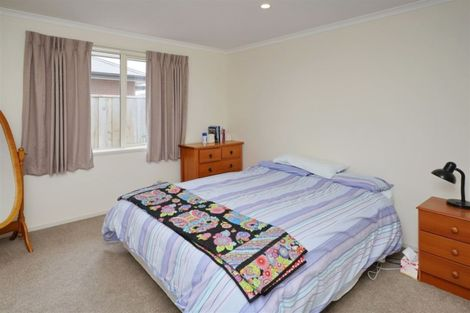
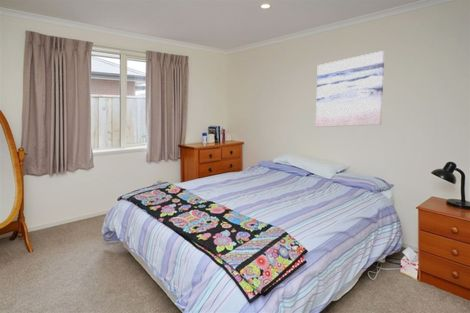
+ wall art [315,50,386,128]
